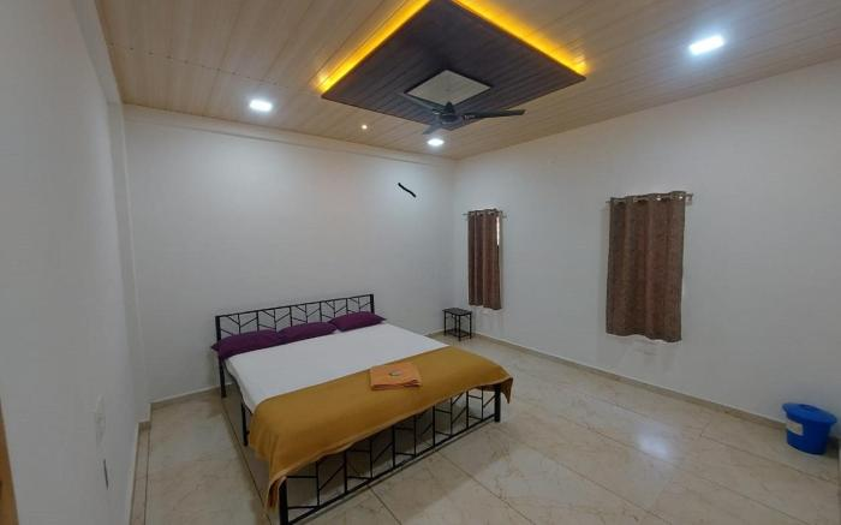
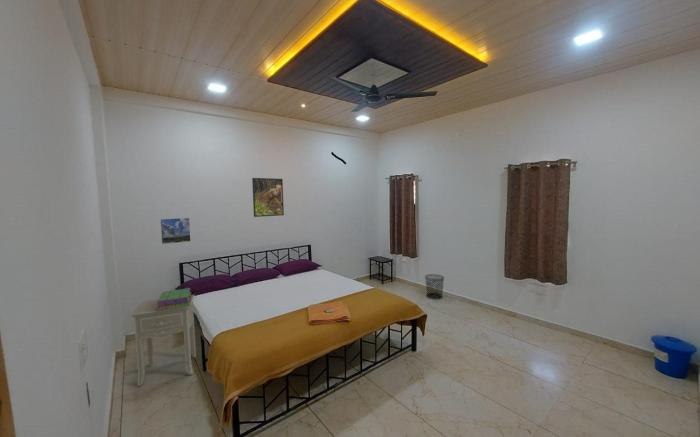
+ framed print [251,177,285,218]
+ stack of books [157,287,192,311]
+ waste bin [424,273,445,300]
+ nightstand [129,294,197,387]
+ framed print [159,217,192,245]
